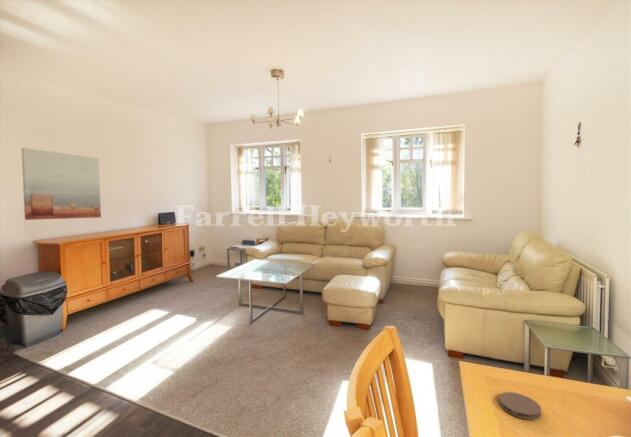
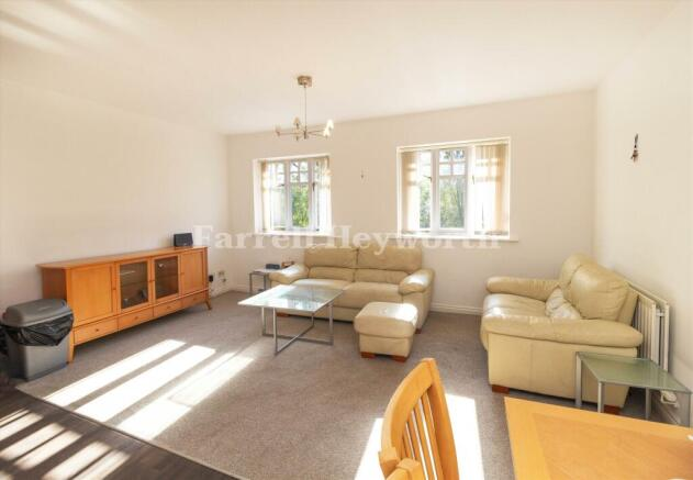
- coaster [498,391,542,421]
- wall art [20,147,102,221]
